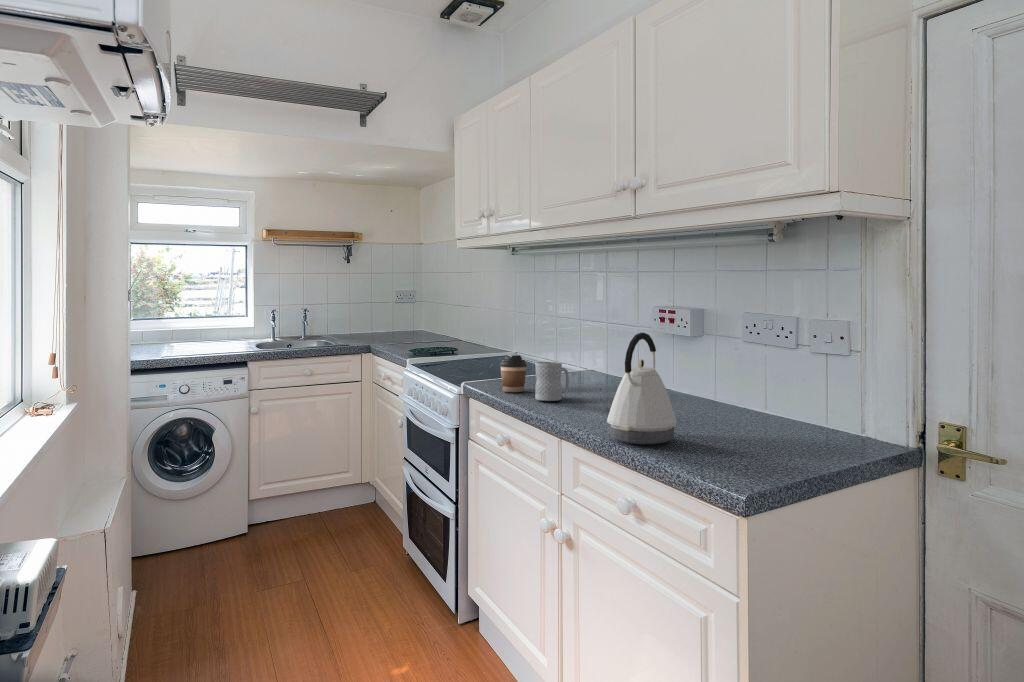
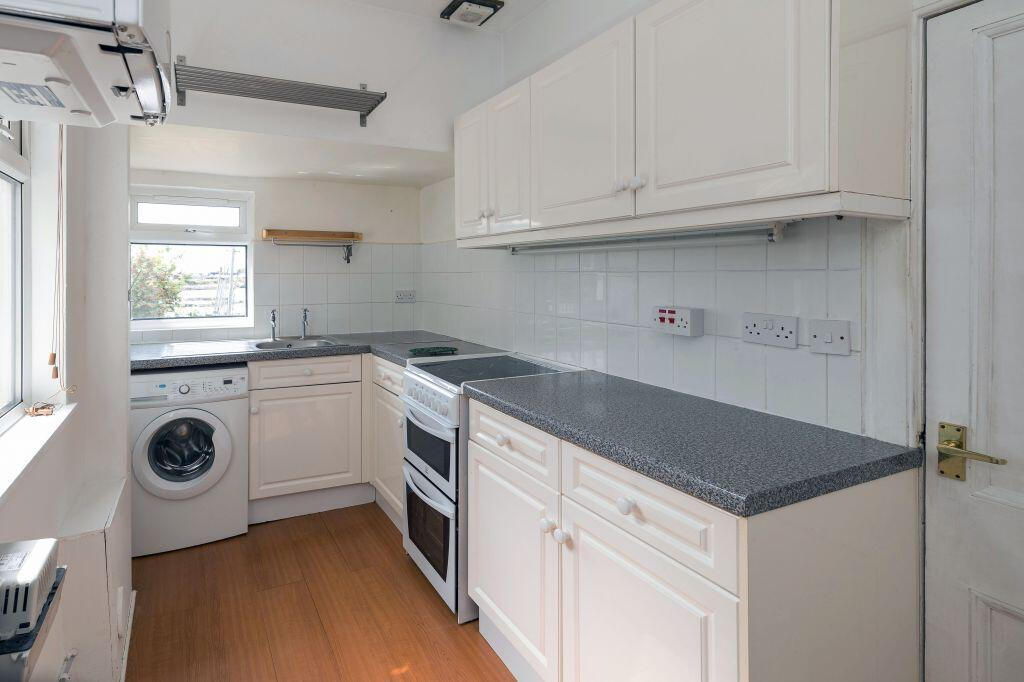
- mug [534,361,570,402]
- kettle [606,332,678,445]
- coffee cup [499,354,528,393]
